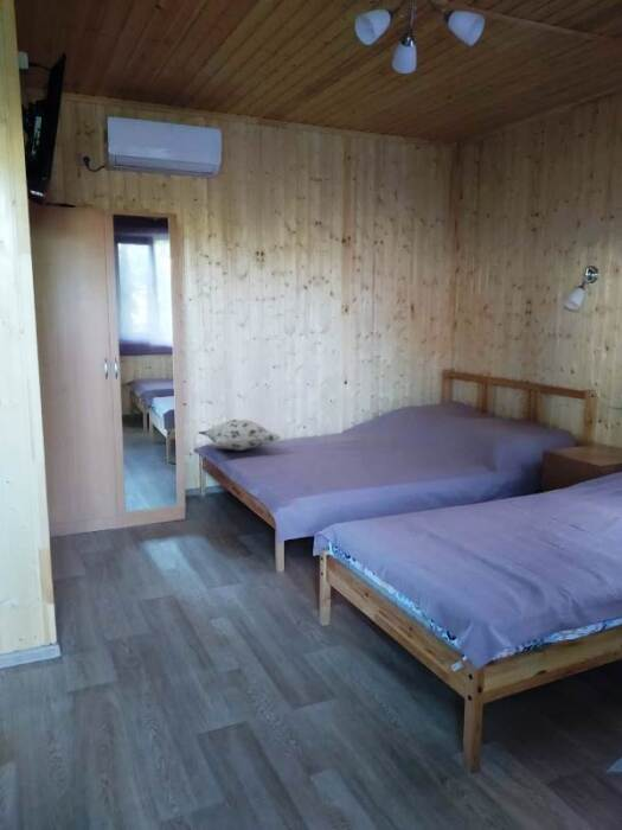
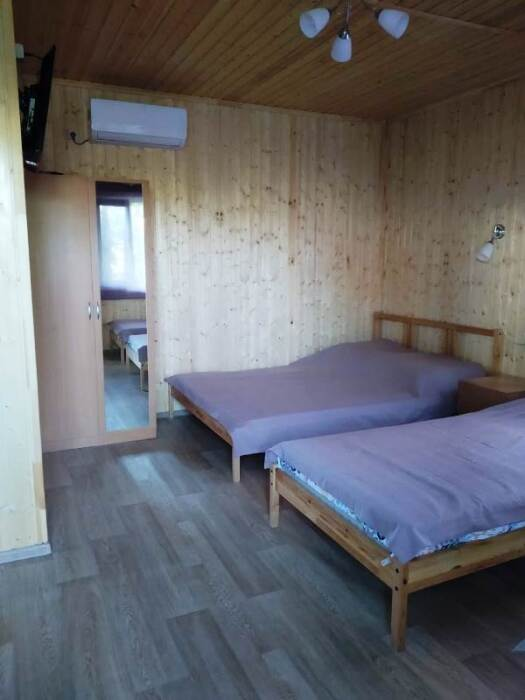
- decorative pillow [197,419,282,452]
